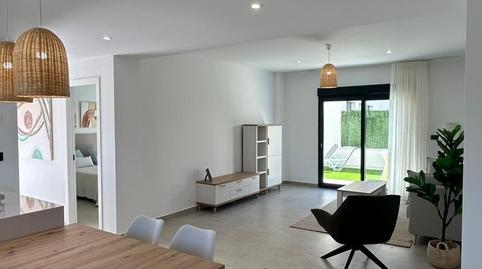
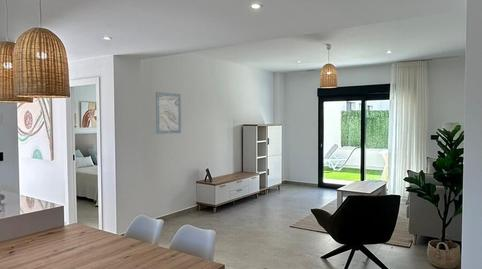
+ wall art [155,91,182,135]
